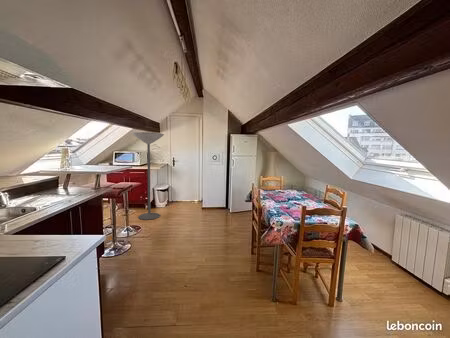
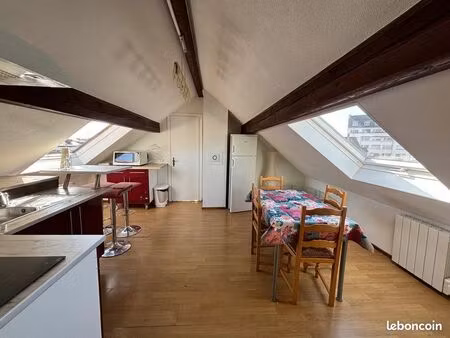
- floor lamp [131,131,165,221]
